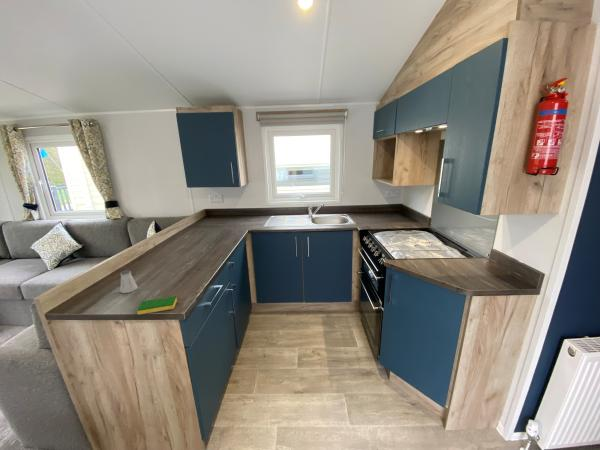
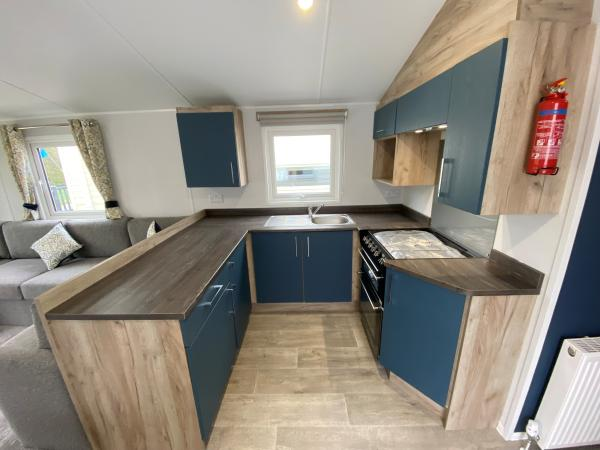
- saltshaker [119,269,139,294]
- dish sponge [136,295,178,315]
